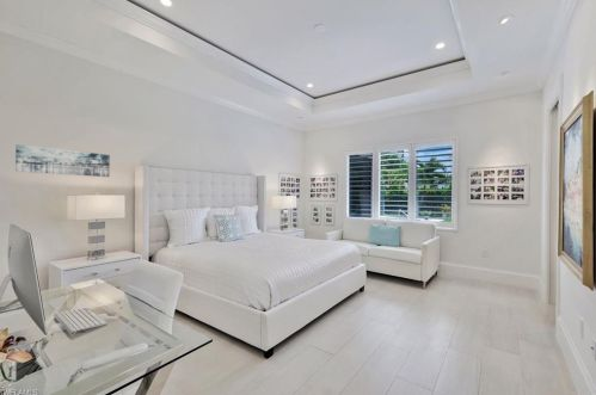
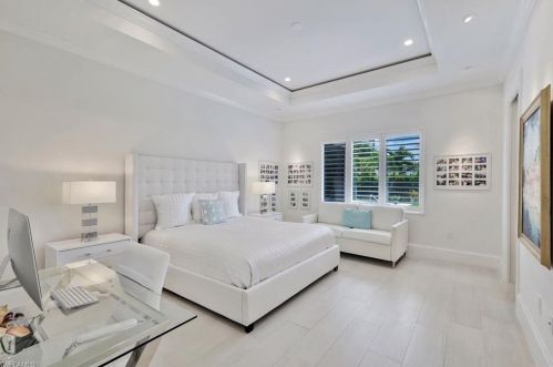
- wall art [14,143,111,178]
